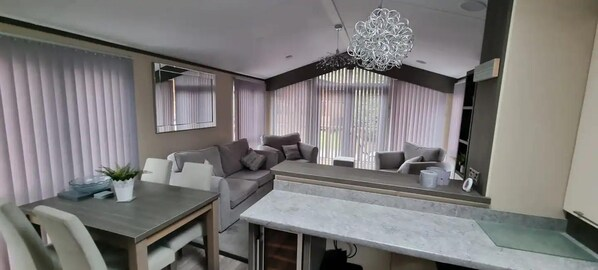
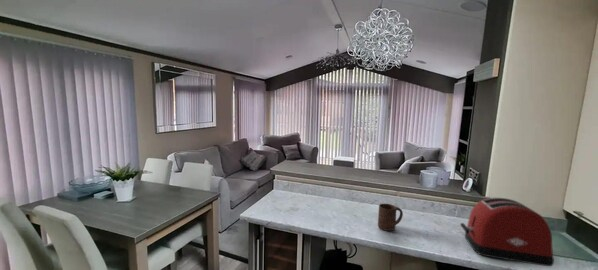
+ toaster [459,197,555,267]
+ cup [377,203,404,232]
